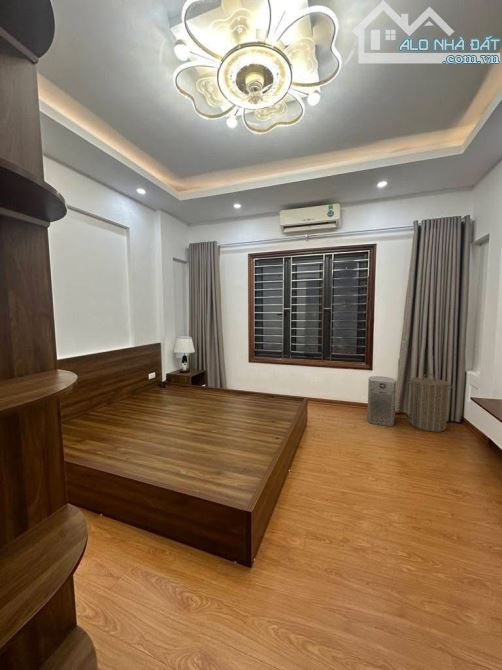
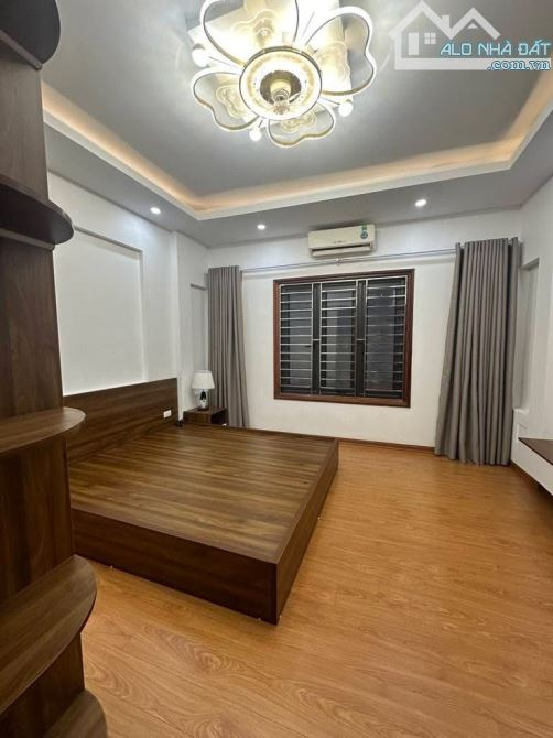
- laundry hamper [406,373,454,433]
- fan [366,375,397,427]
